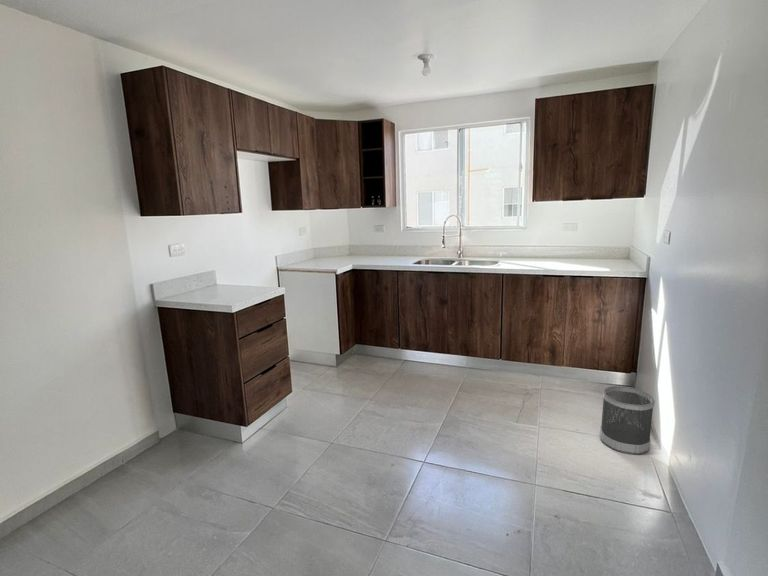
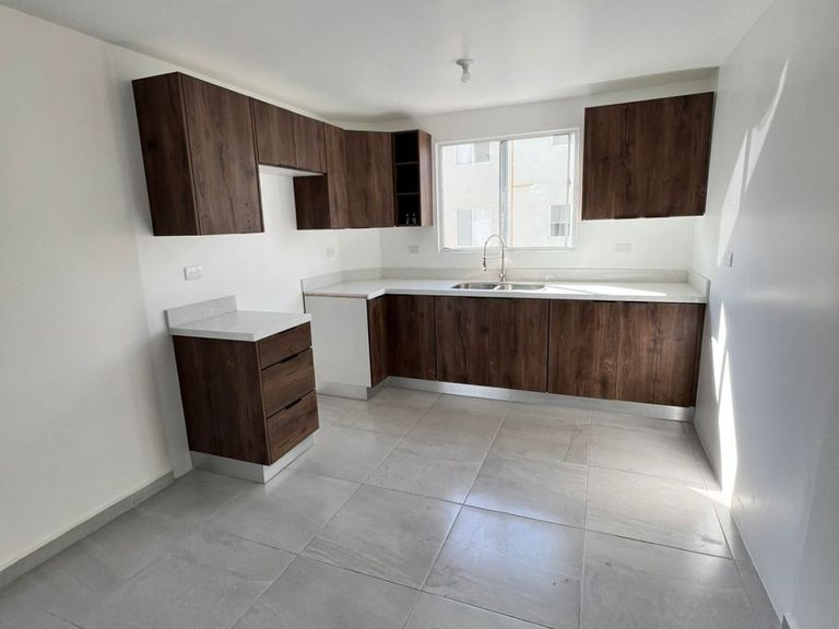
- wastebasket [599,385,656,456]
